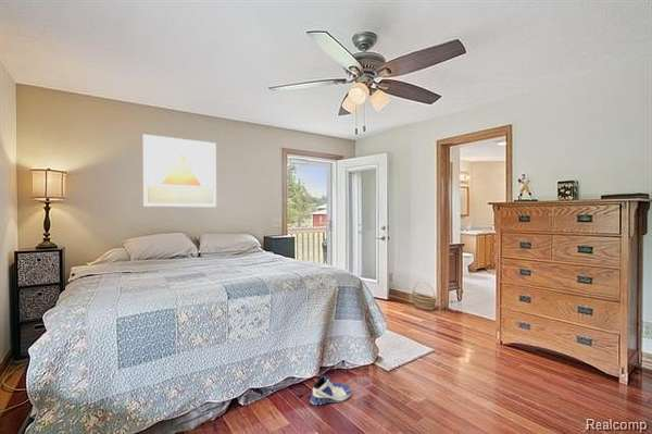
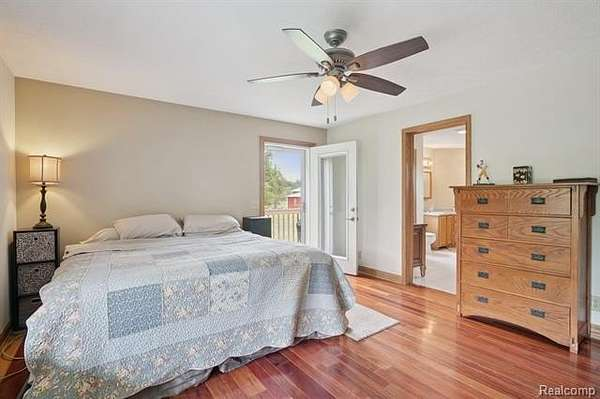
- basket [411,281,437,312]
- sneaker [309,373,351,406]
- wall art [142,134,217,208]
